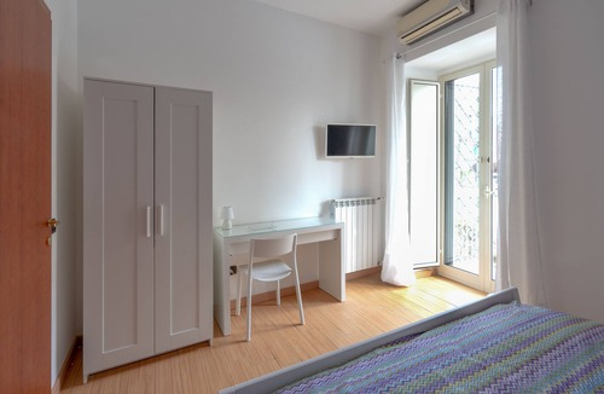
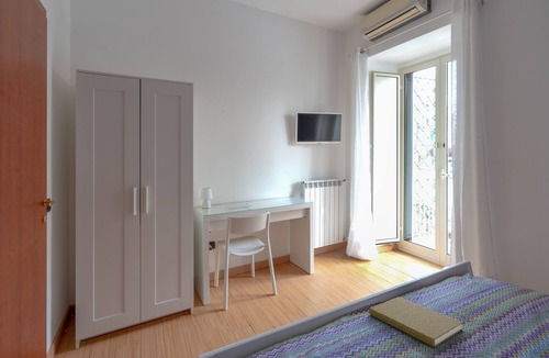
+ book [368,295,463,348]
